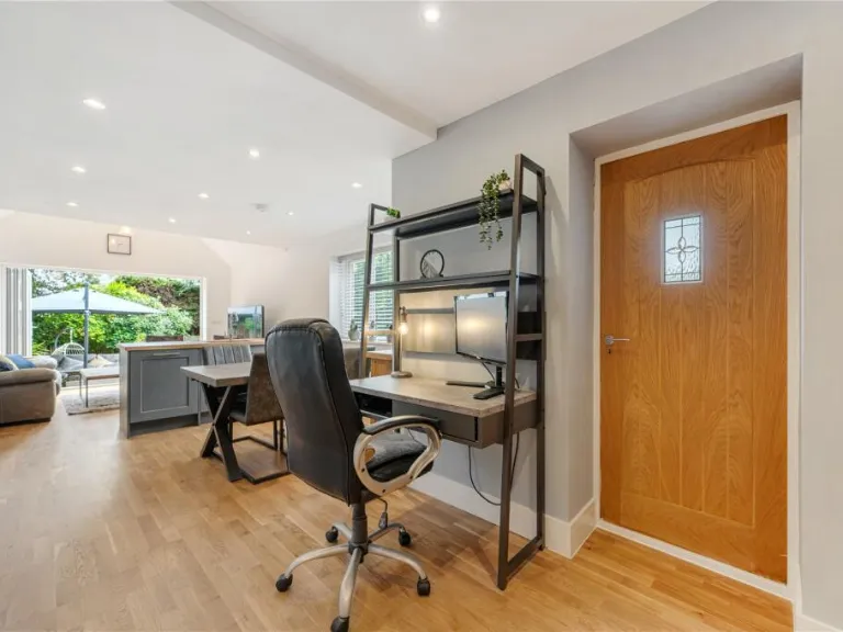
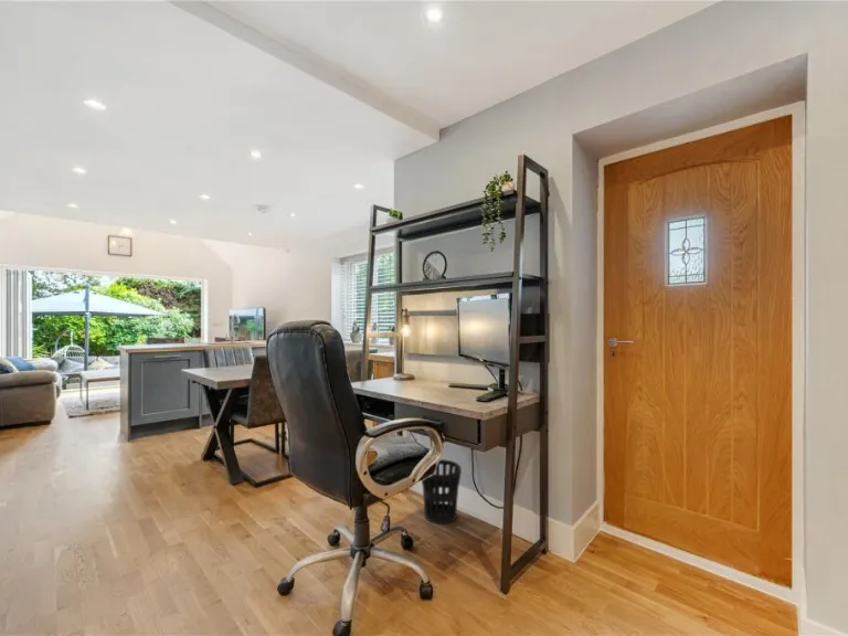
+ wastebasket [421,458,463,524]
